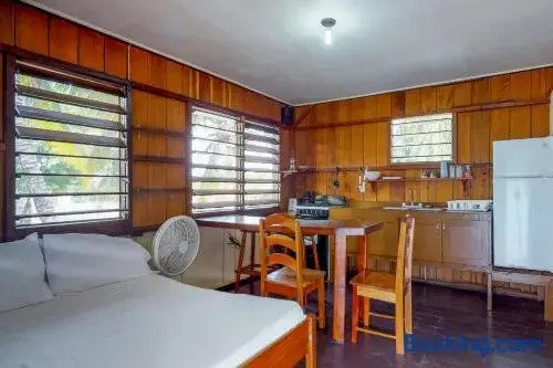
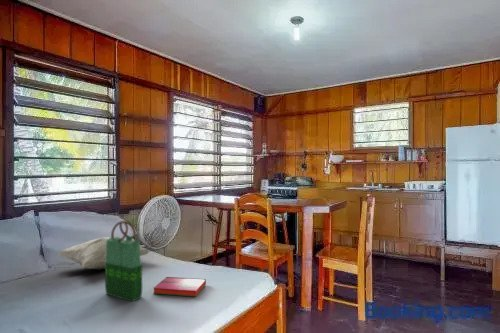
+ decorative pillow [57,236,151,270]
+ tote bag [104,220,143,302]
+ hardback book [152,276,207,298]
